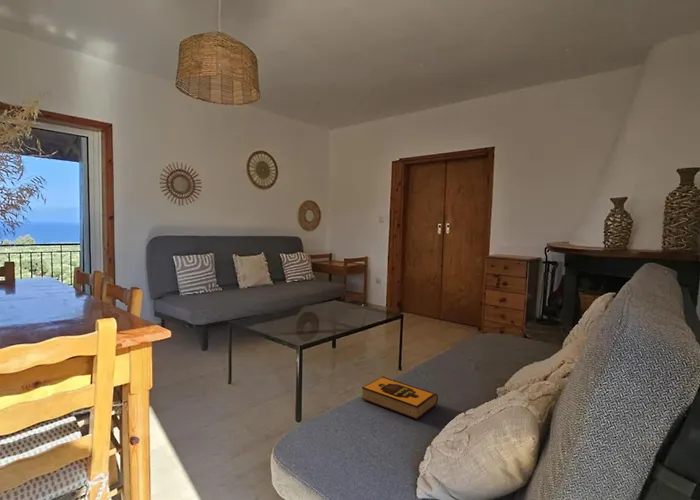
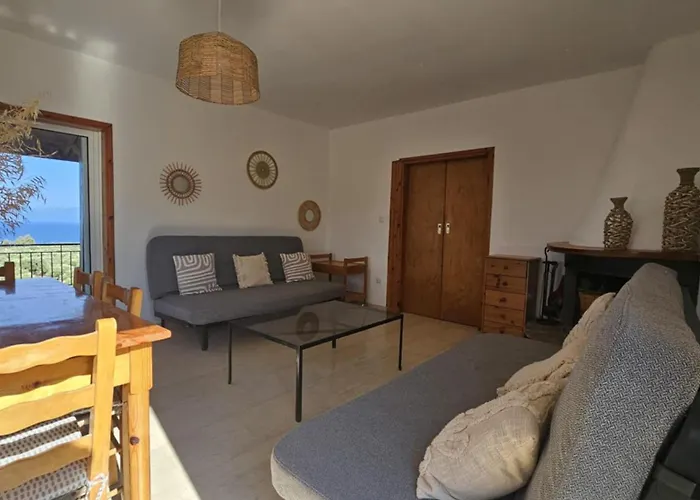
- hardback book [360,375,439,421]
